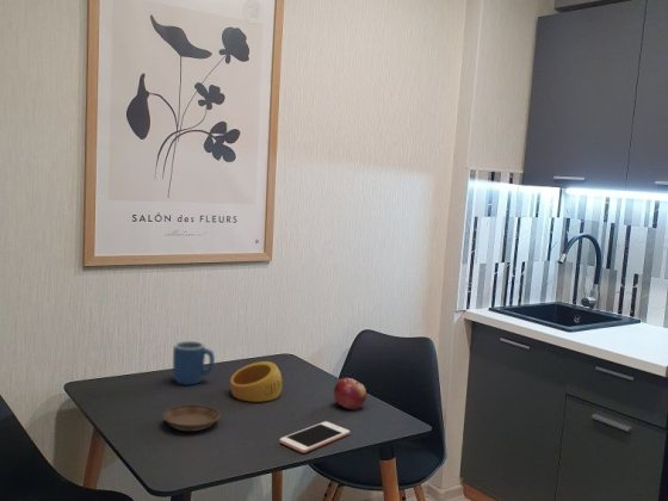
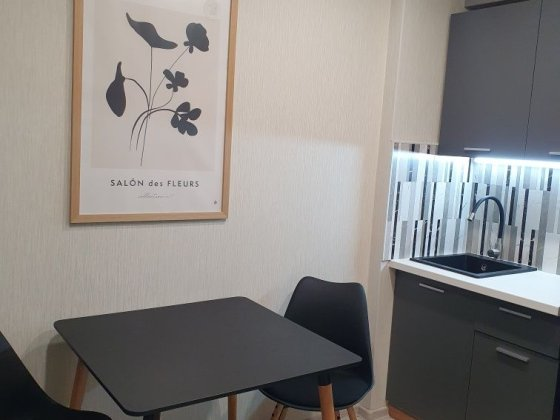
- fruit [333,377,367,410]
- cell phone [279,420,351,454]
- ring [229,360,284,403]
- saucer [162,403,221,432]
- mug [172,340,216,386]
